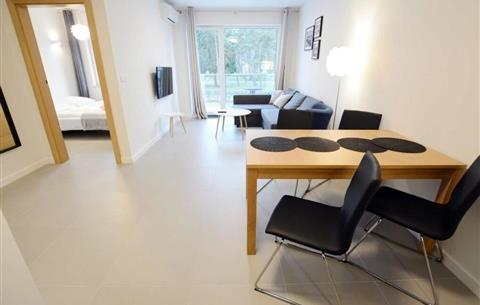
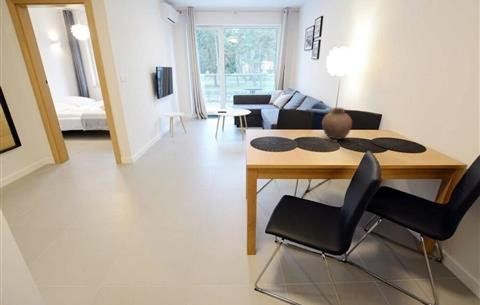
+ pottery [321,107,353,140]
